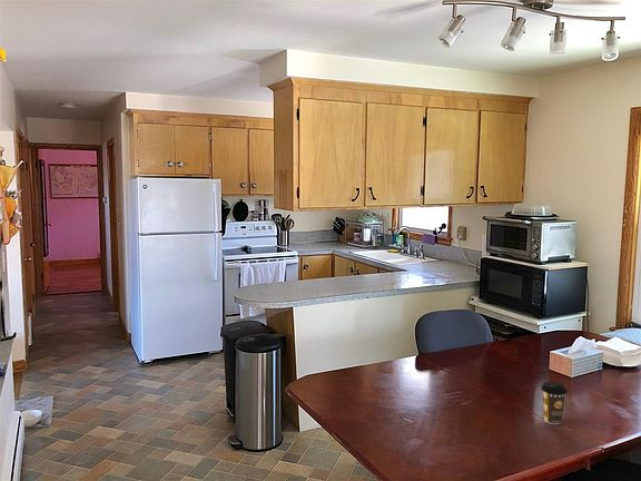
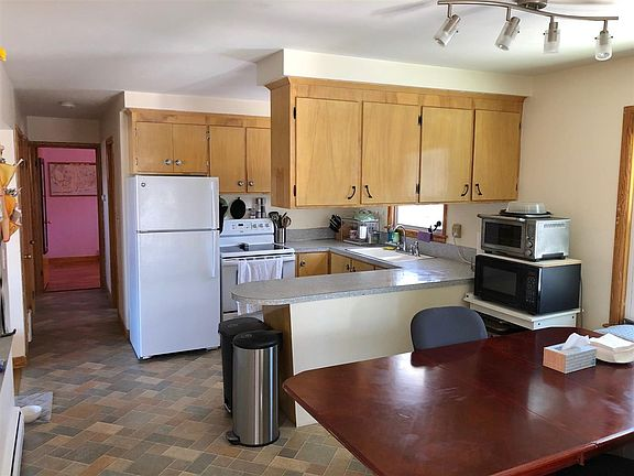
- coffee cup [540,381,568,425]
